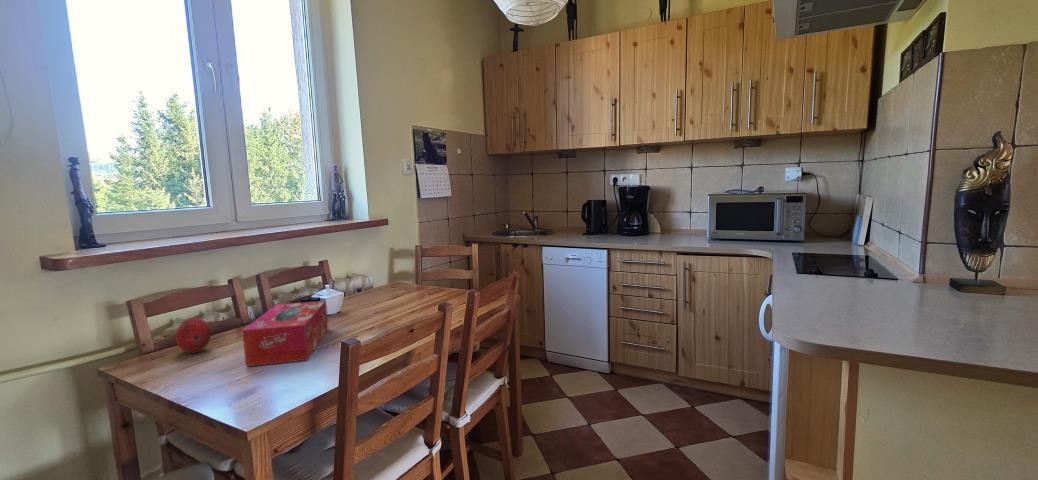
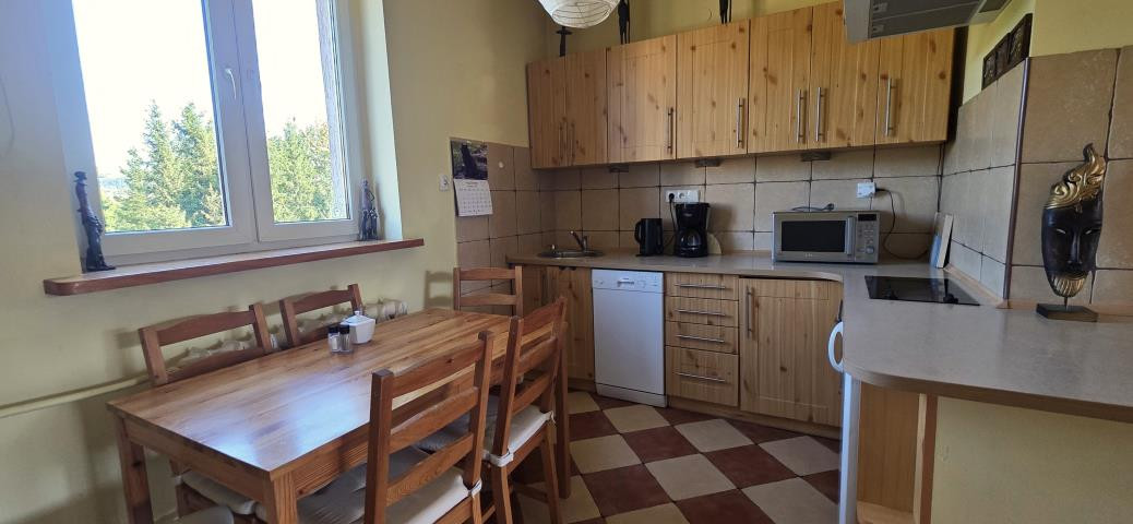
- fruit [175,316,212,354]
- tissue box [241,300,329,367]
